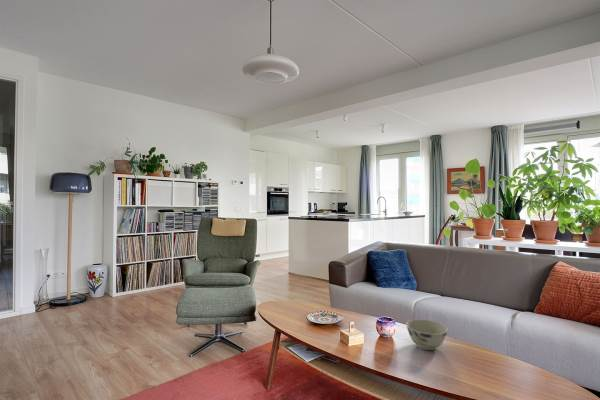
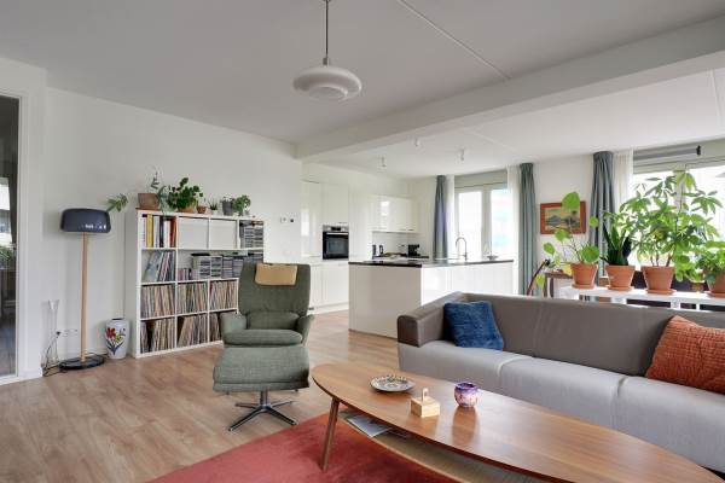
- bowl [405,318,449,351]
